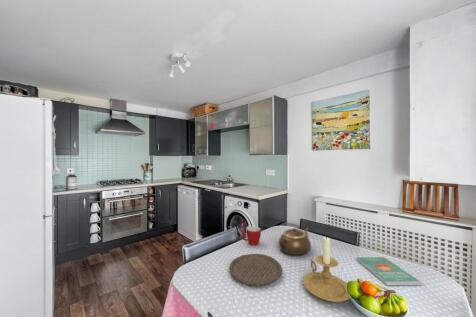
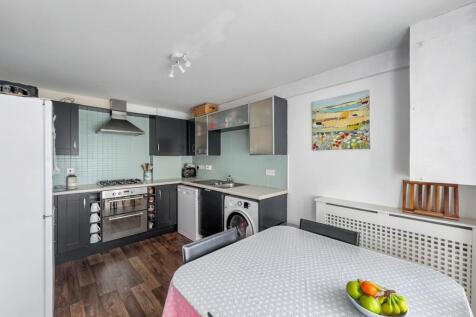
- plate [228,253,283,287]
- teapot [278,227,312,256]
- mug [241,226,262,246]
- book [356,256,422,286]
- candle holder [302,235,351,303]
